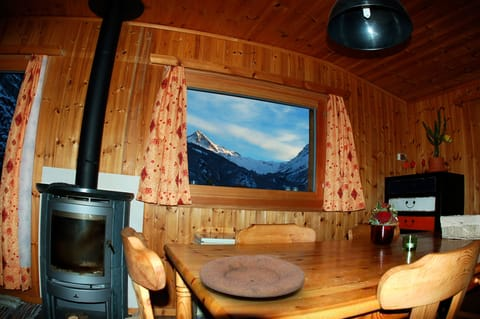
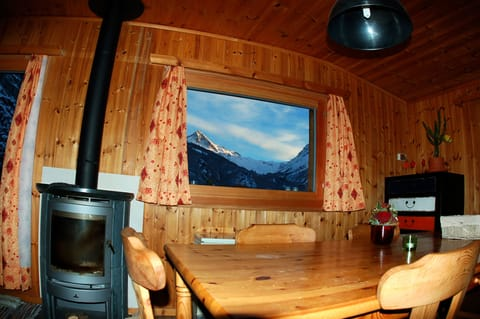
- plate [198,255,306,298]
